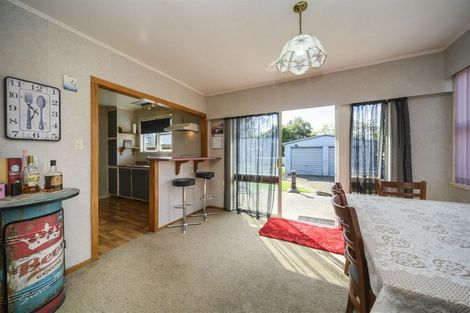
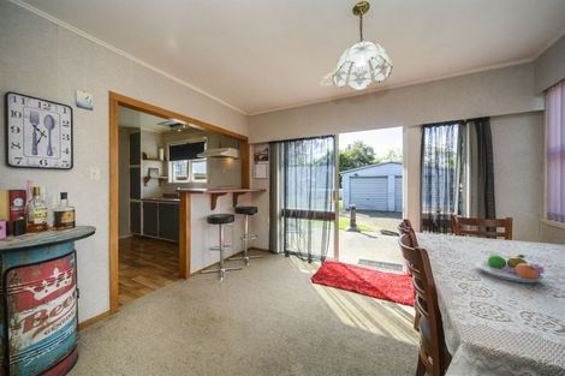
+ fruit bowl [475,251,547,284]
